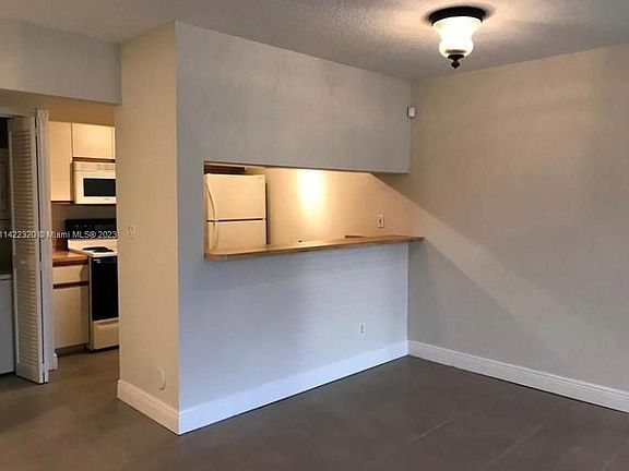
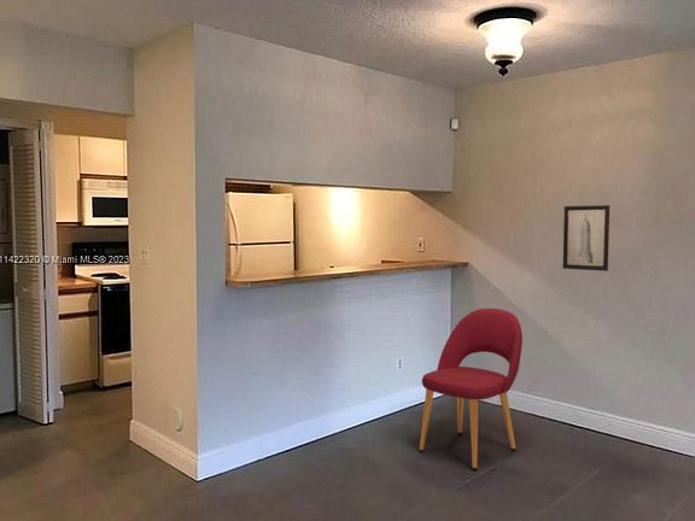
+ dining chair [419,308,524,472]
+ wall art [561,204,611,273]
